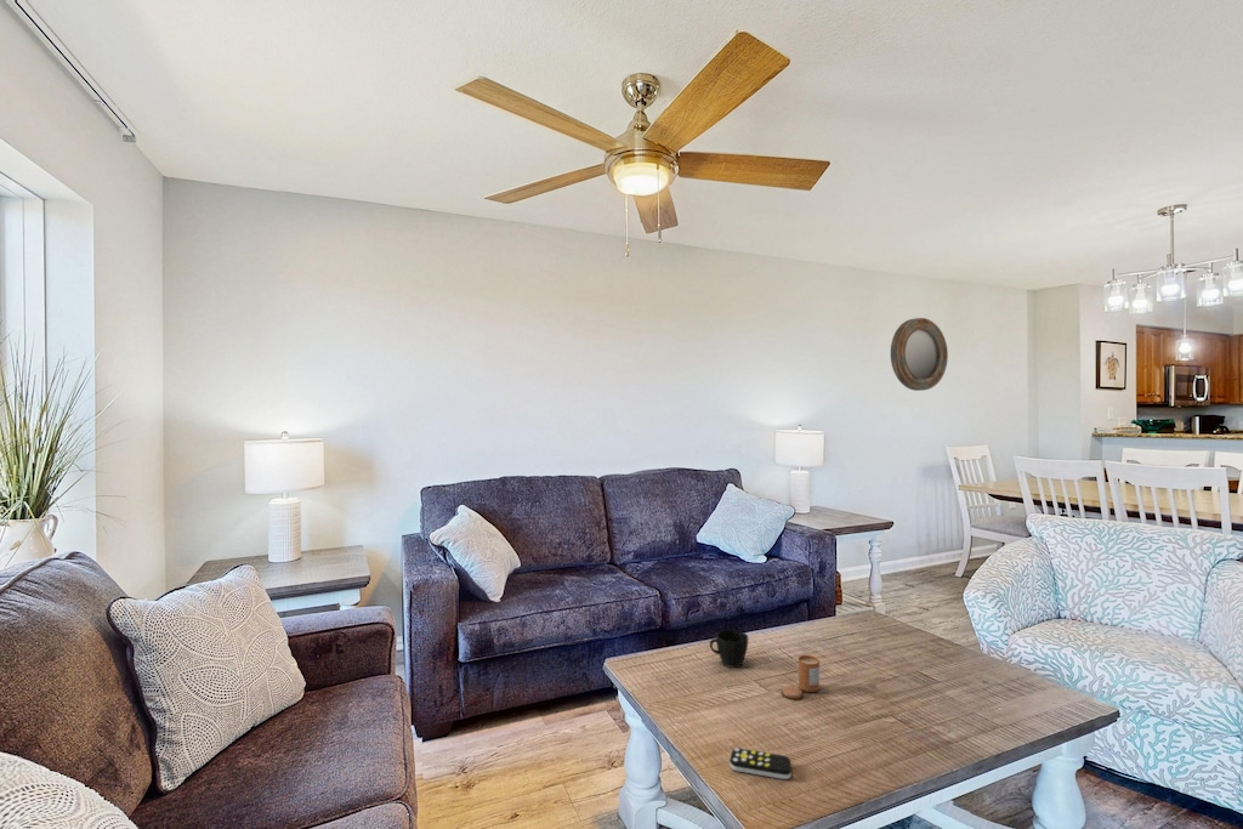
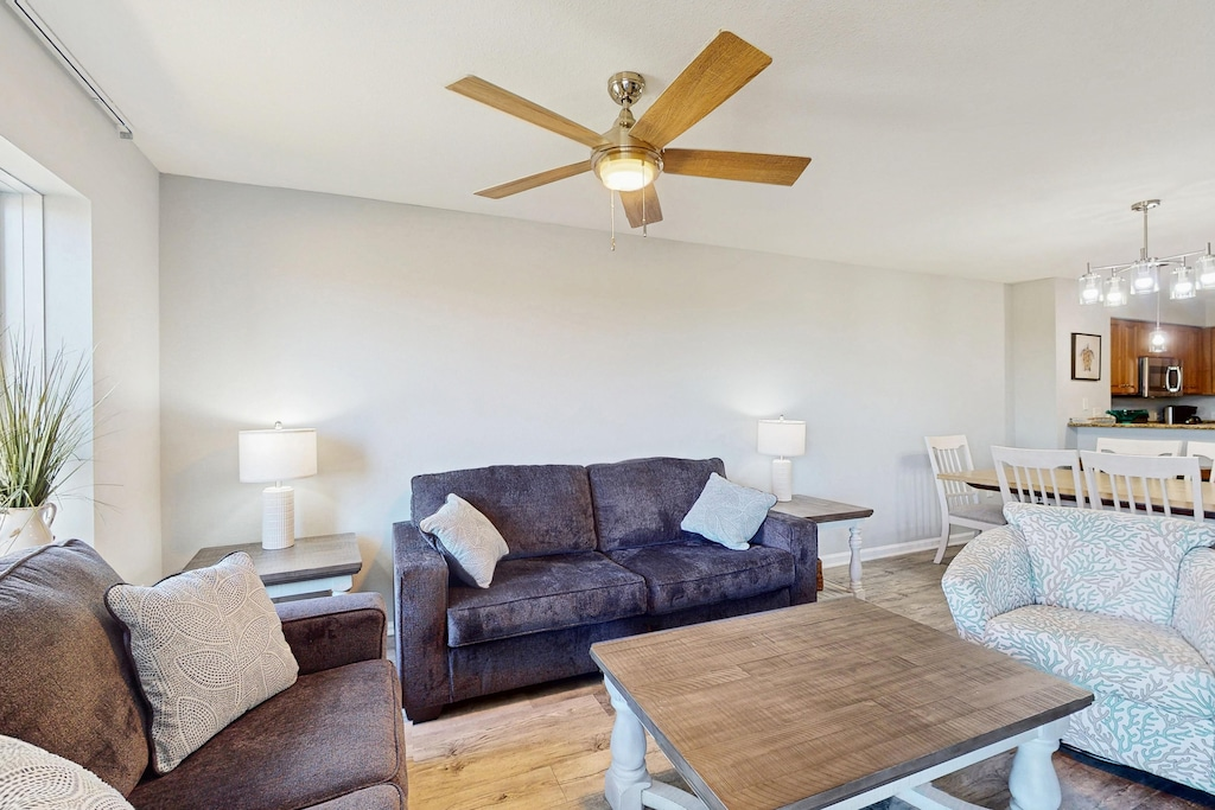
- candle [781,654,821,700]
- remote control [730,746,793,780]
- cup [709,629,749,669]
- home mirror [890,317,949,392]
